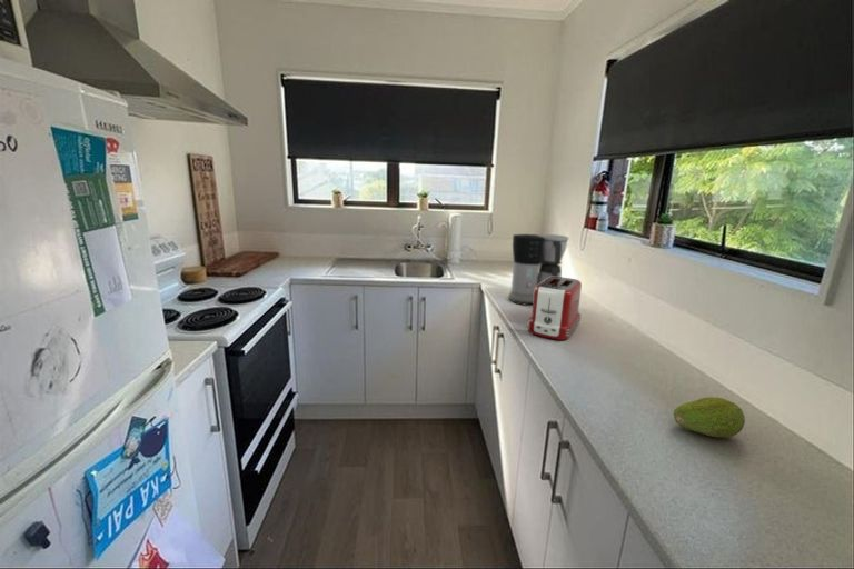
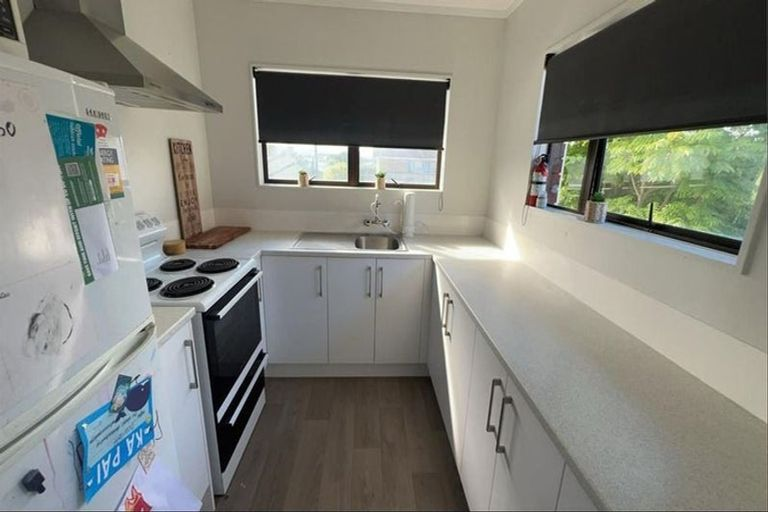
- fruit [673,396,746,439]
- toaster [526,277,583,341]
- coffee maker [507,233,569,306]
